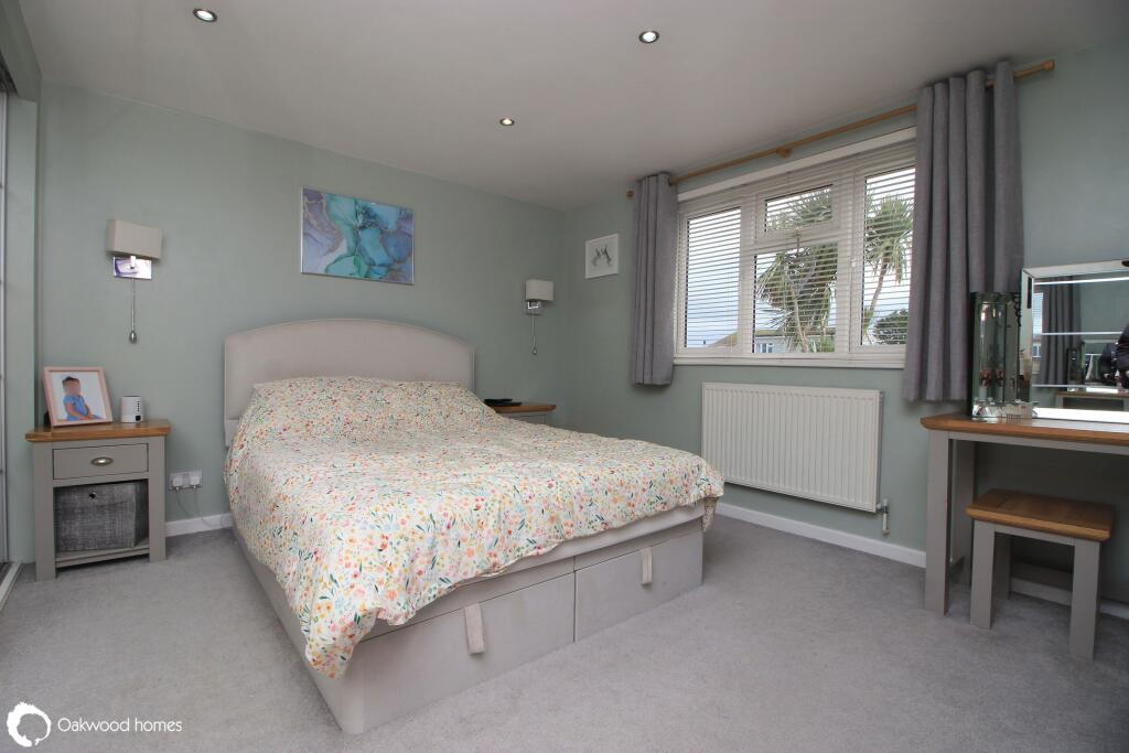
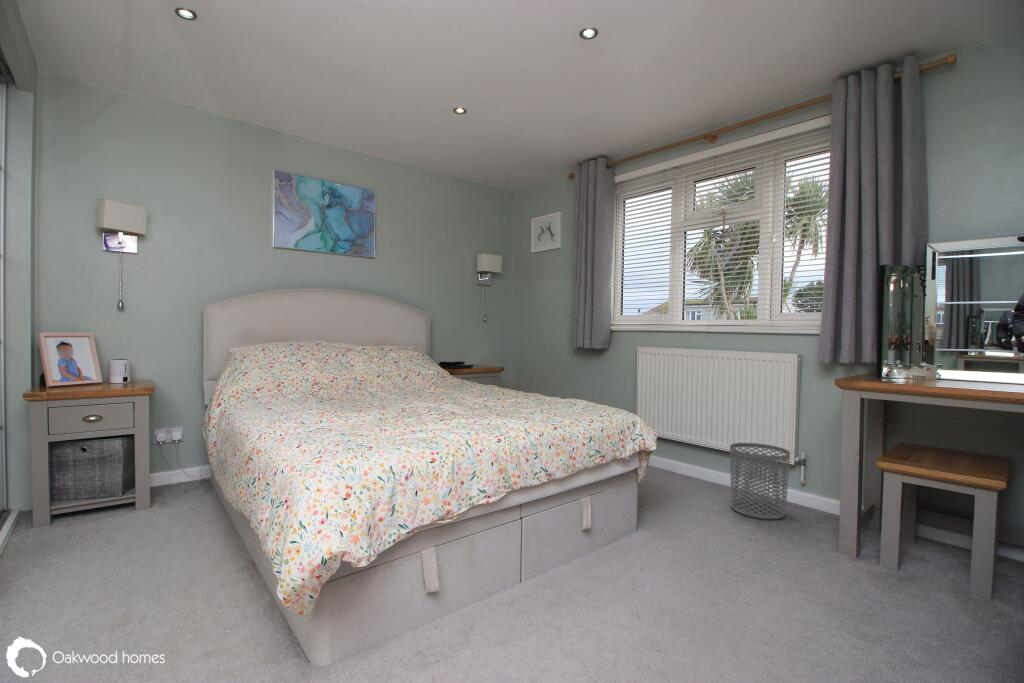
+ waste bin [729,442,791,520]
